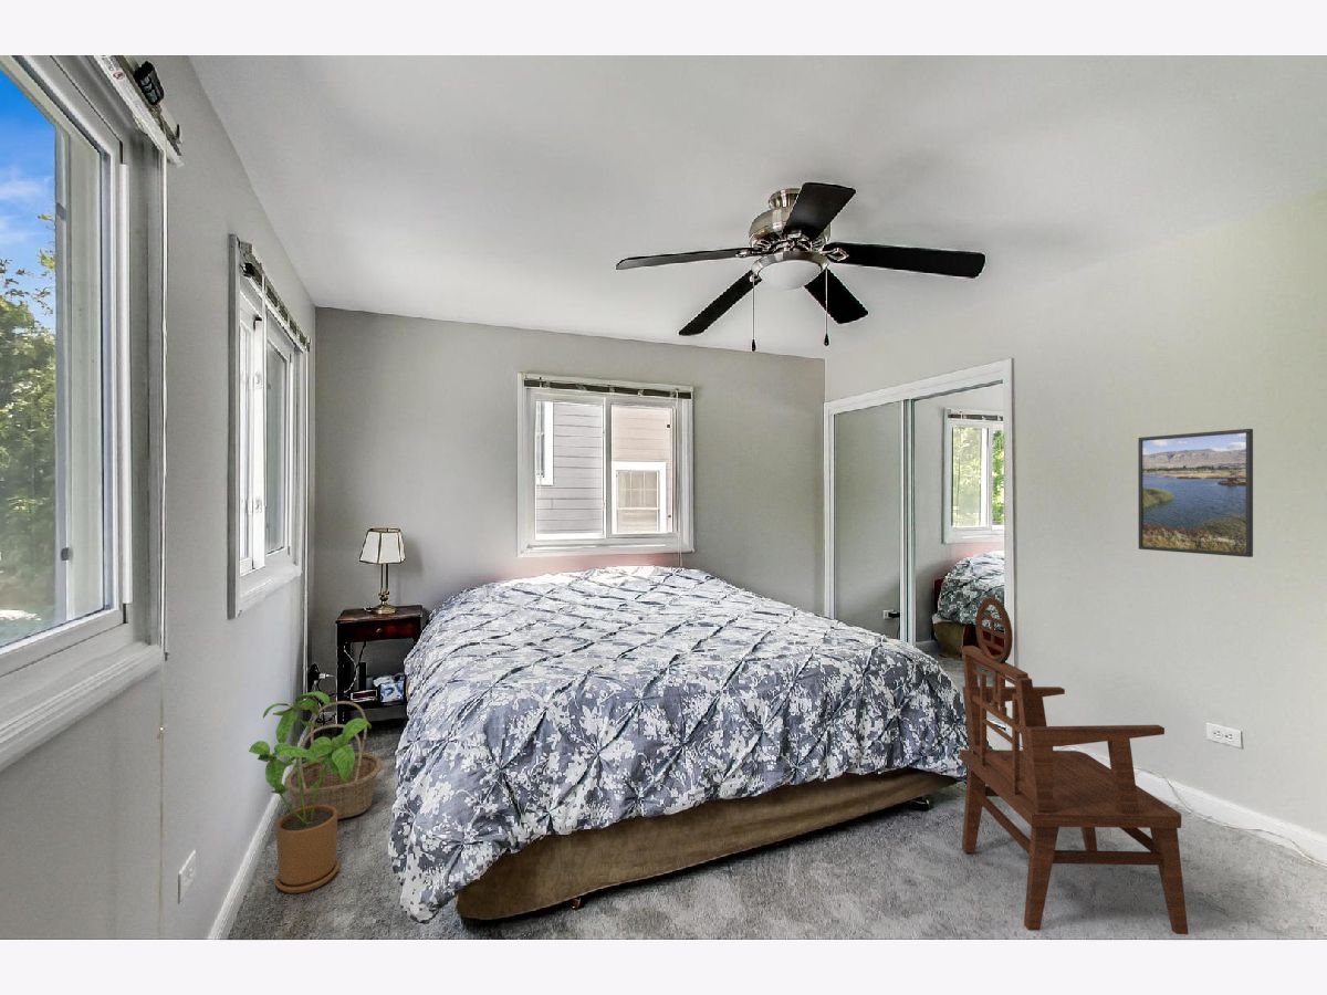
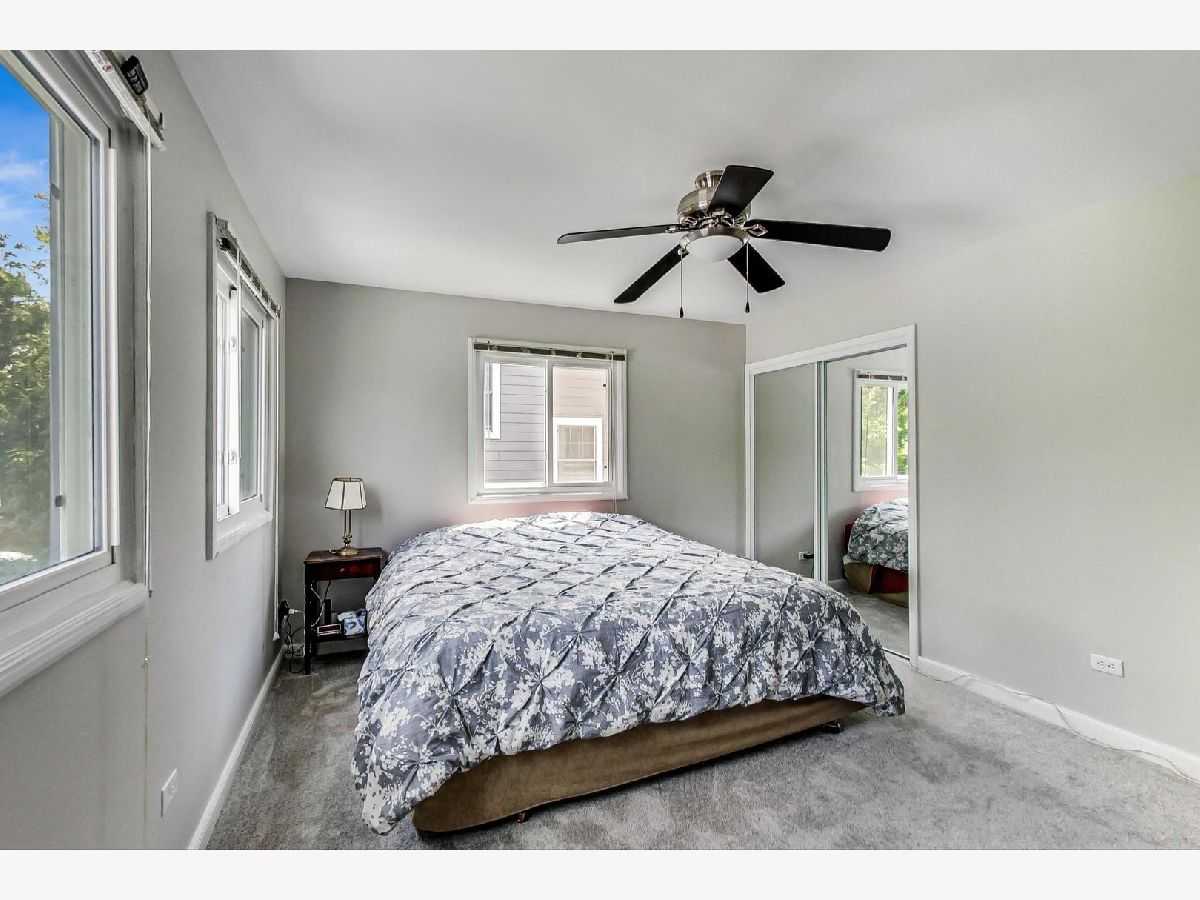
- armchair [959,598,1190,935]
- house plant [248,690,373,894]
- basket [283,700,384,820]
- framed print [1137,428,1254,558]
